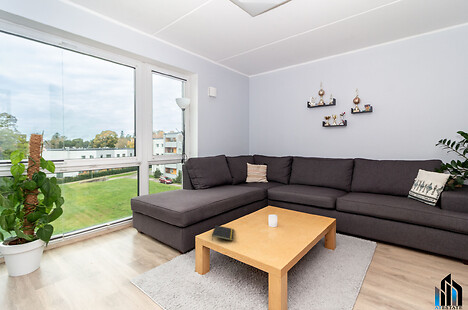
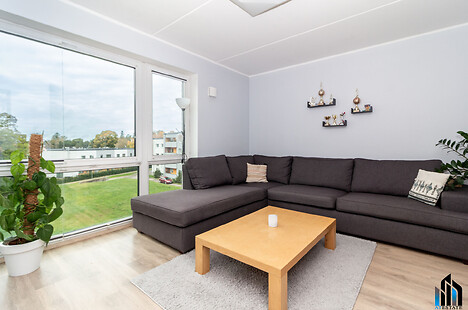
- notepad [211,224,235,242]
